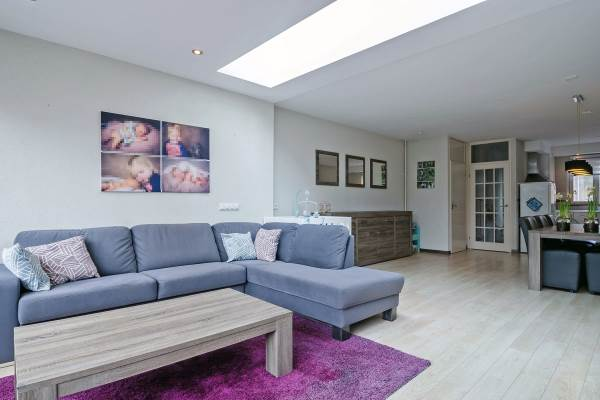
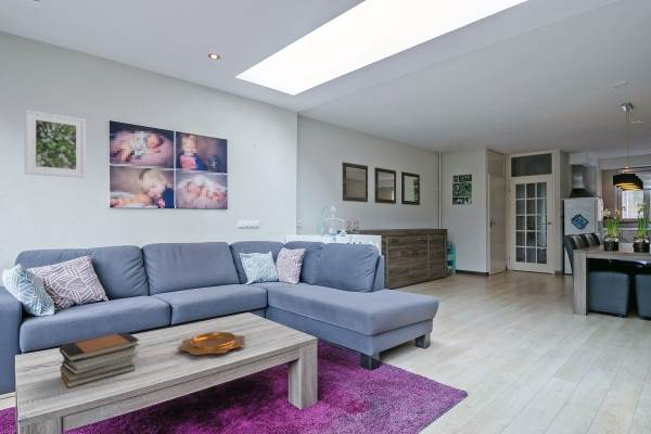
+ decorative bowl [176,331,246,356]
+ book stack [59,331,140,388]
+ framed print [24,108,87,179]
